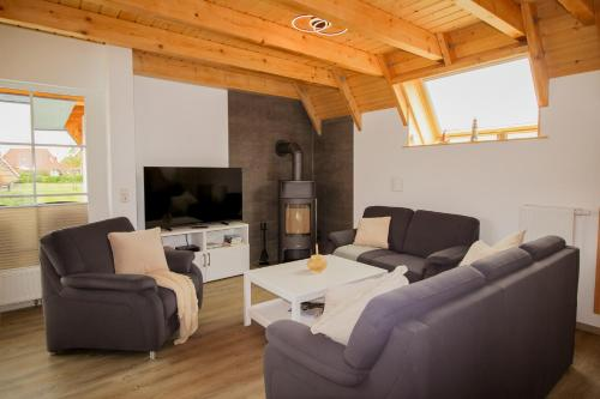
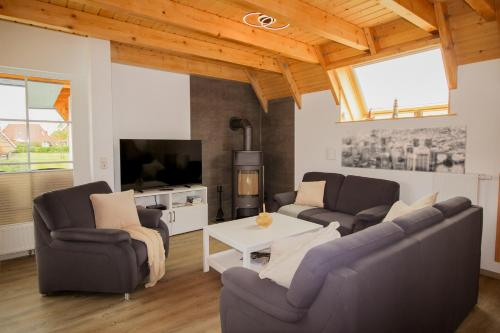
+ wall art [340,124,468,175]
